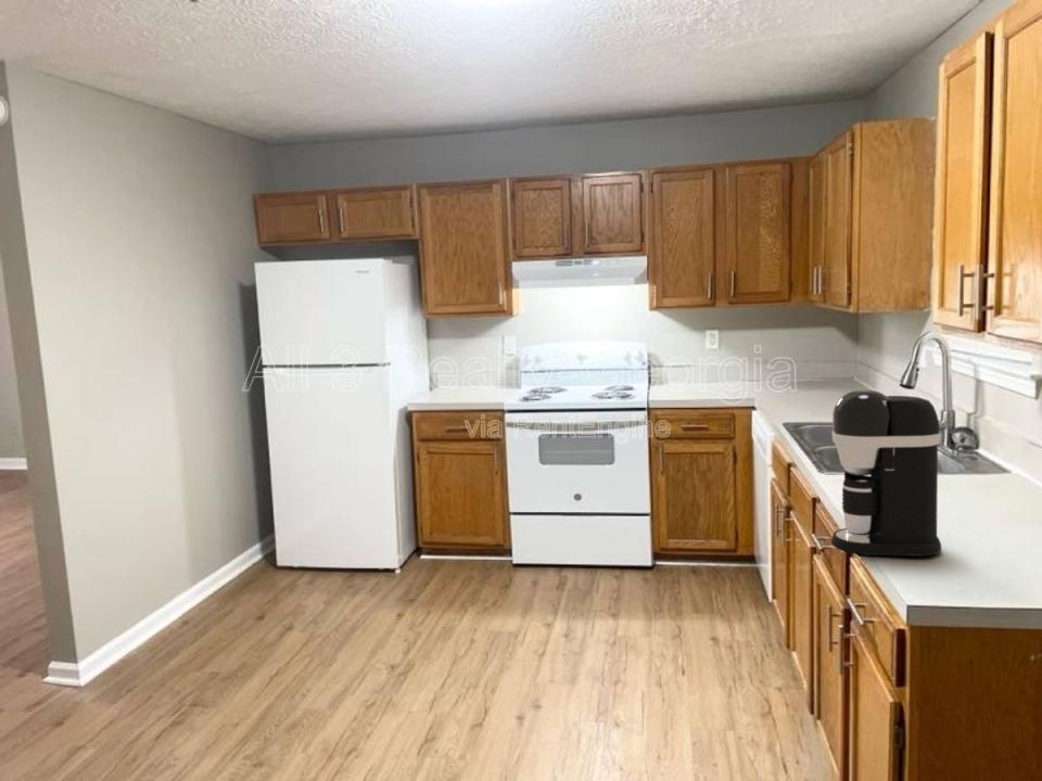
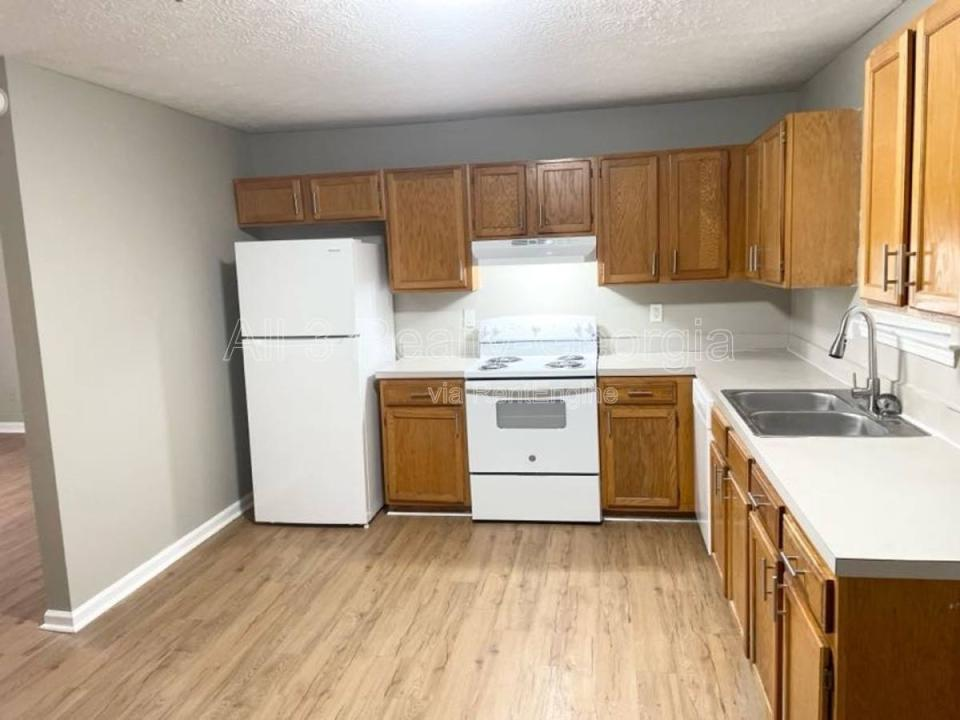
- coffee maker [830,388,942,558]
